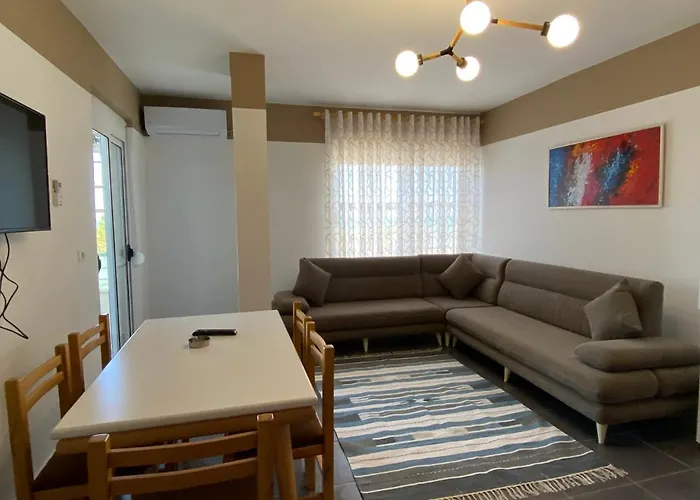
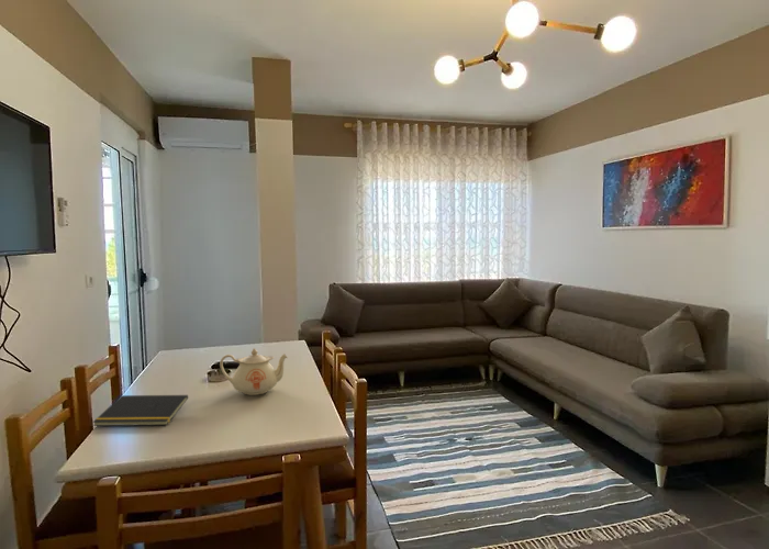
+ notepad [91,394,189,427]
+ teapot [219,347,289,396]
